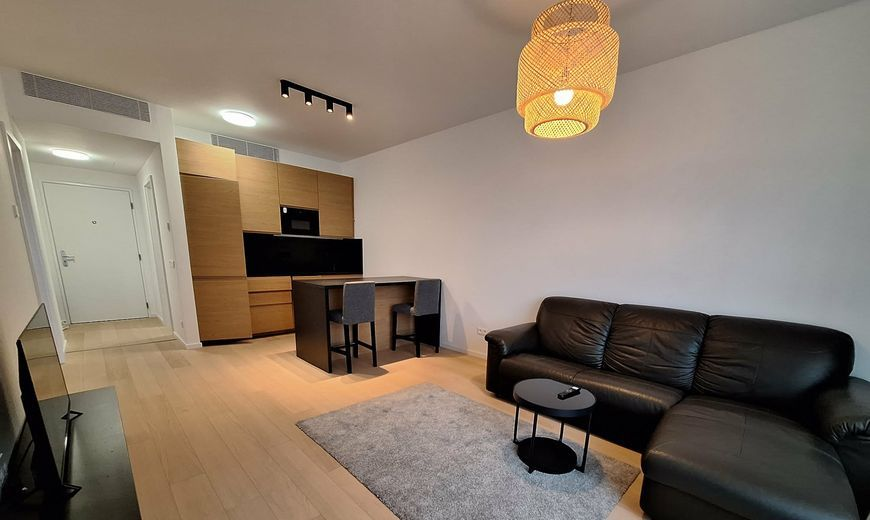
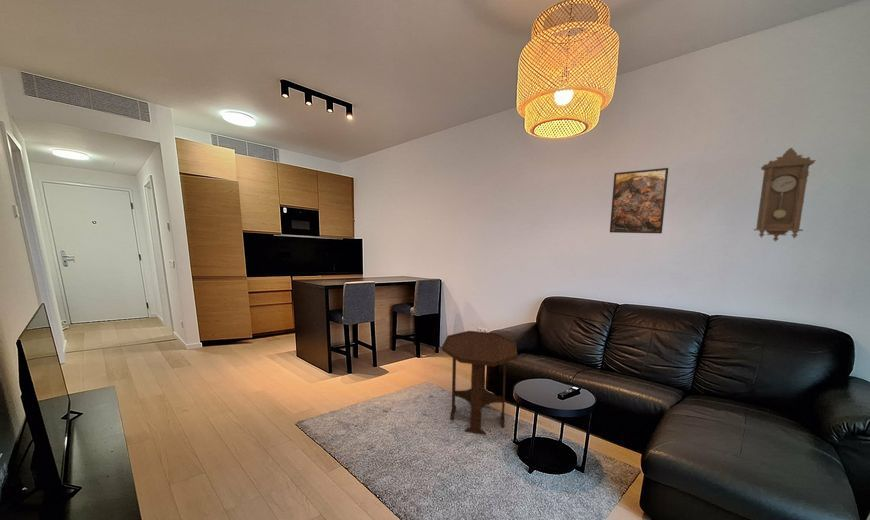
+ side table [441,330,518,436]
+ pendulum clock [753,147,817,242]
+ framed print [609,167,669,234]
